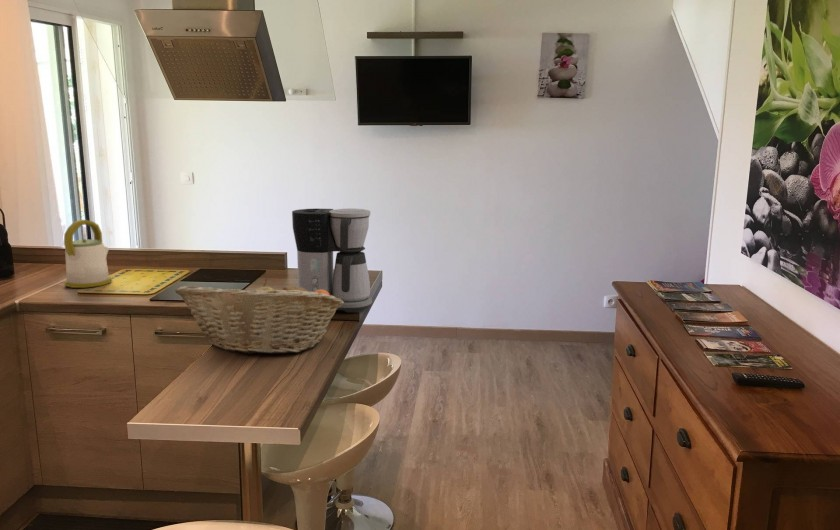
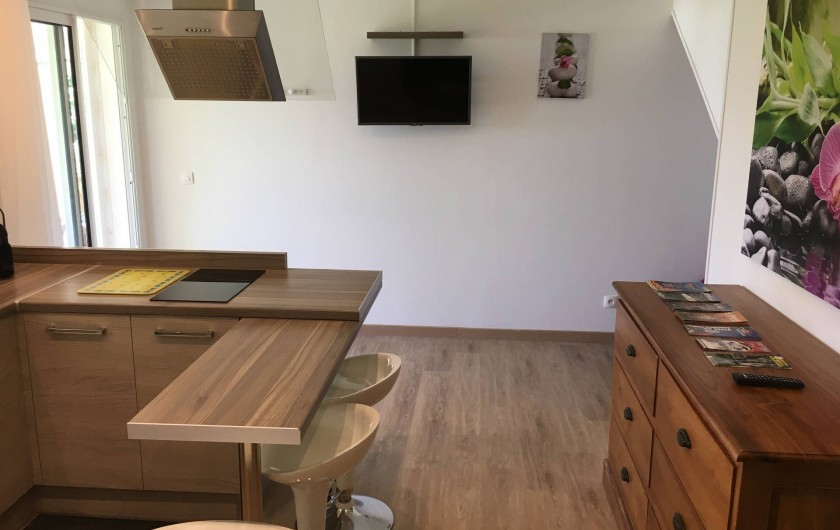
- kettle [63,219,112,289]
- fruit basket [174,278,344,355]
- coffee maker [291,208,373,313]
